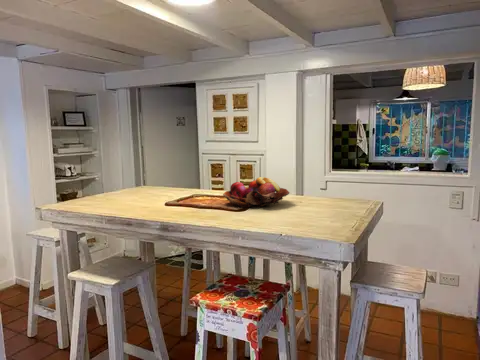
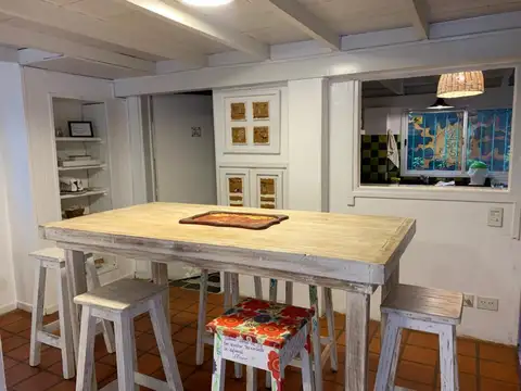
- fruit basket [222,176,291,208]
